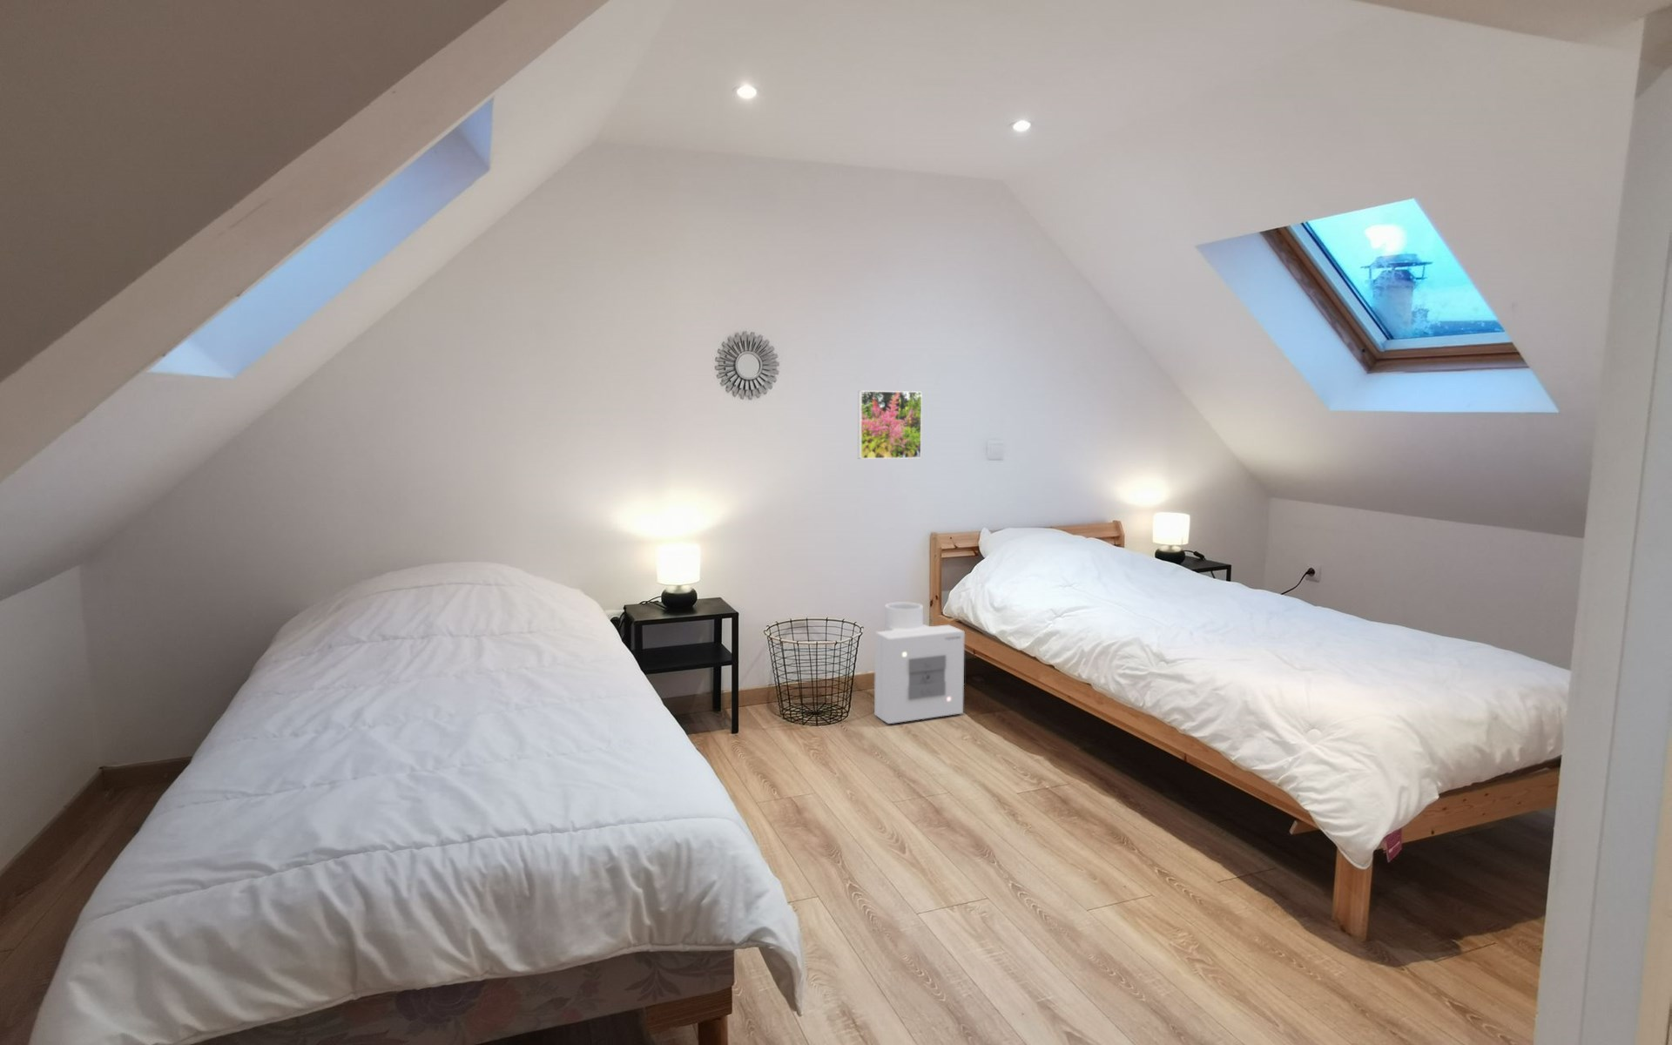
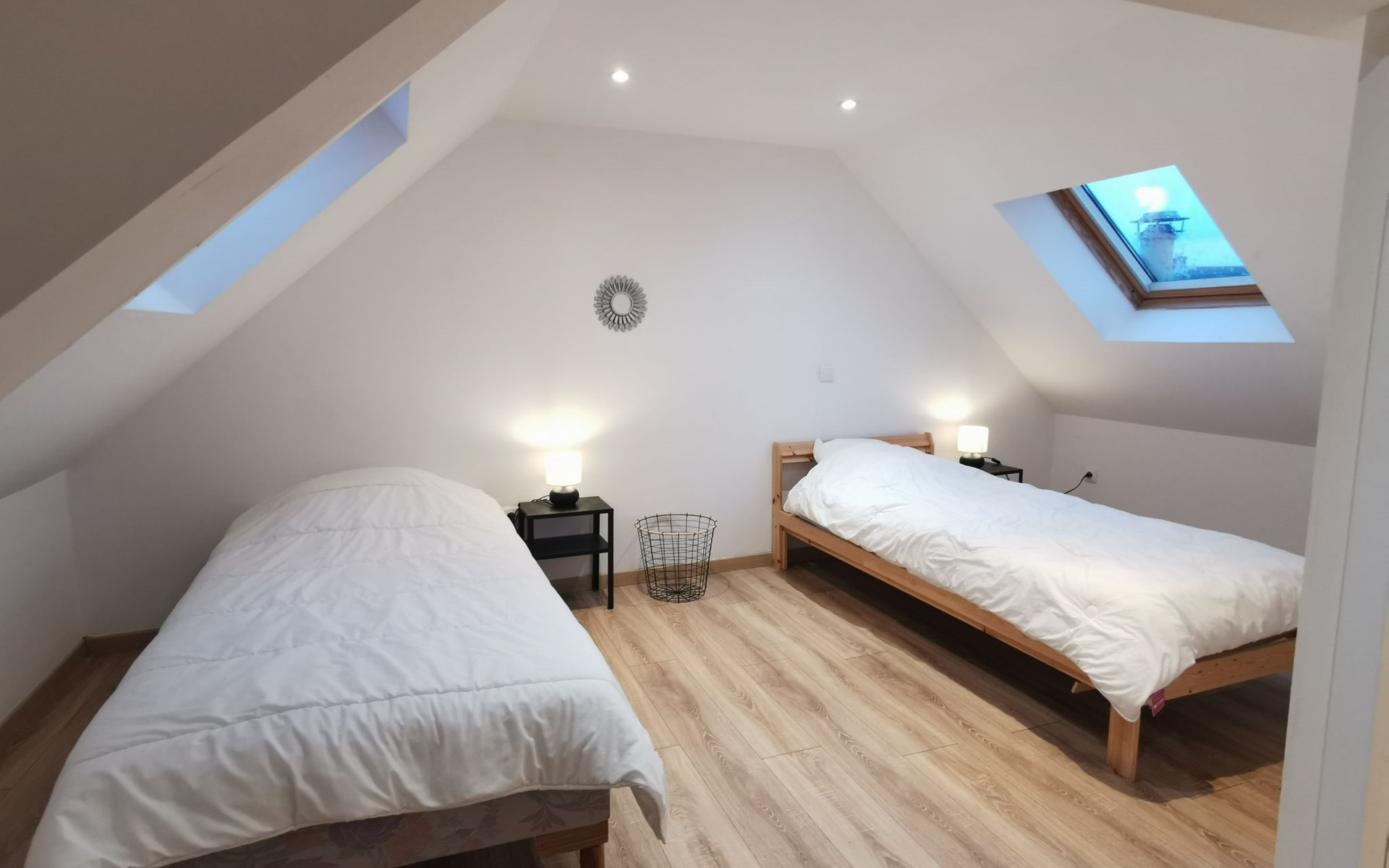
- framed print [857,389,923,460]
- air purifier [874,601,965,725]
